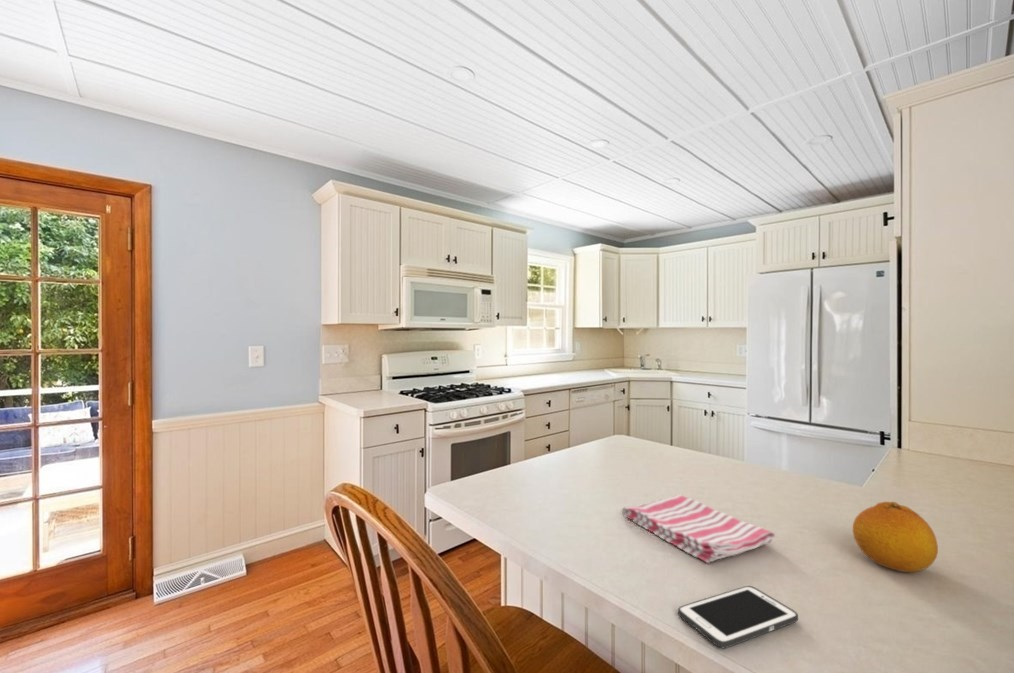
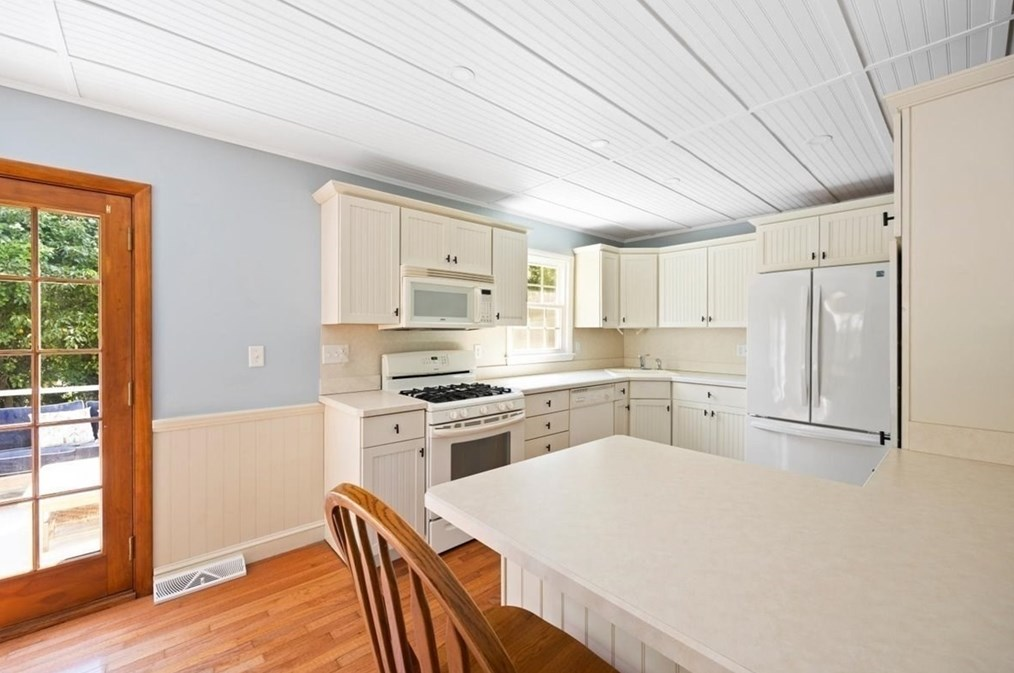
- dish towel [621,494,776,564]
- fruit [852,501,939,573]
- cell phone [677,585,799,649]
